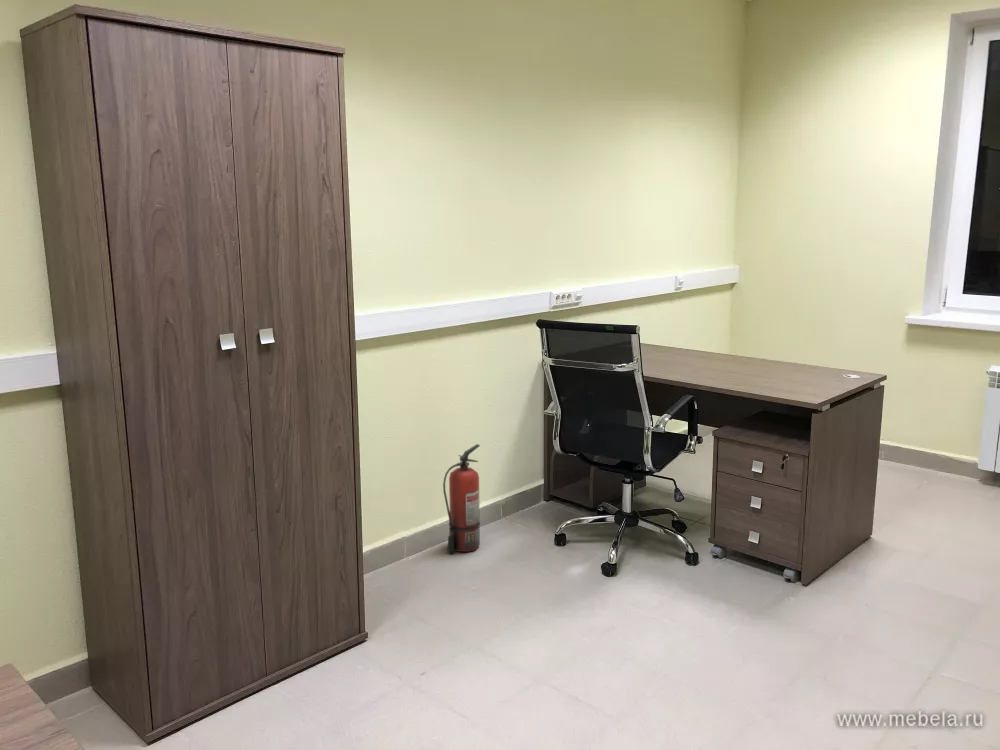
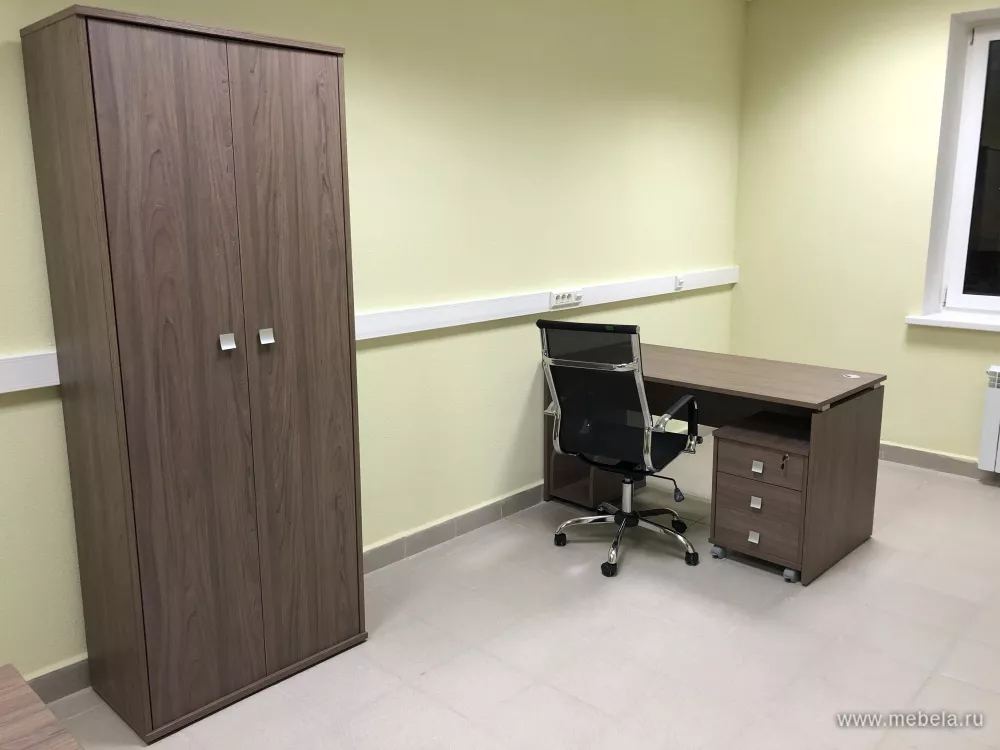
- fire extinguisher [442,443,481,553]
